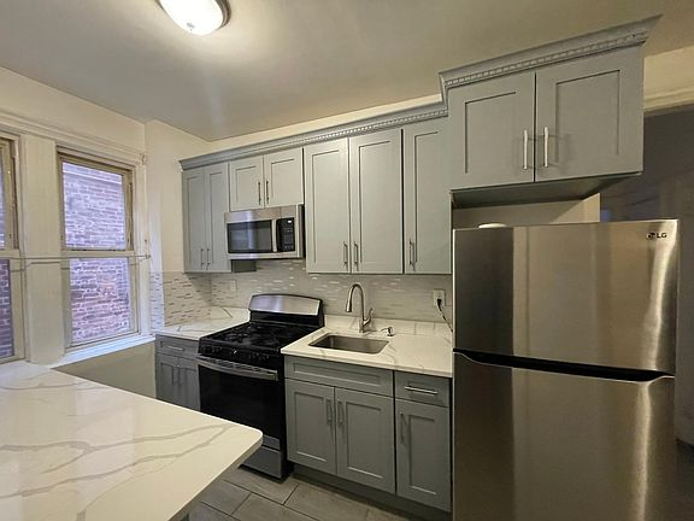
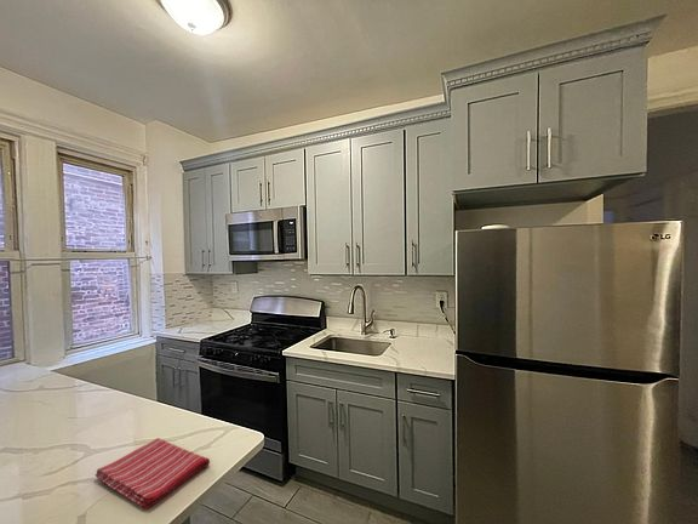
+ dish towel [95,437,211,511]
